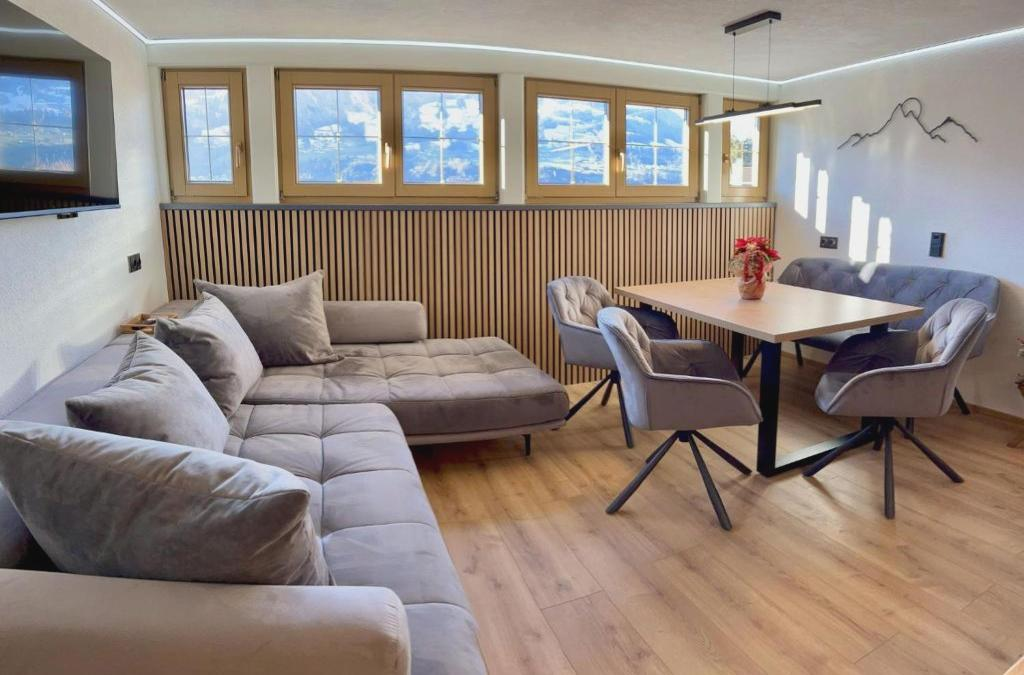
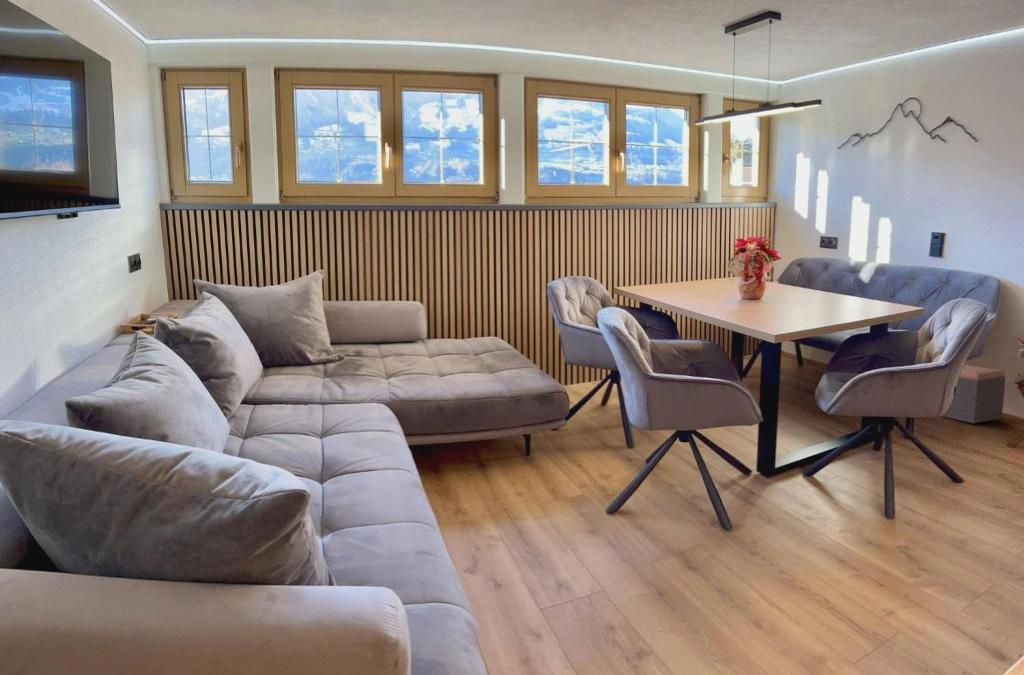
+ footstool [942,364,1007,425]
